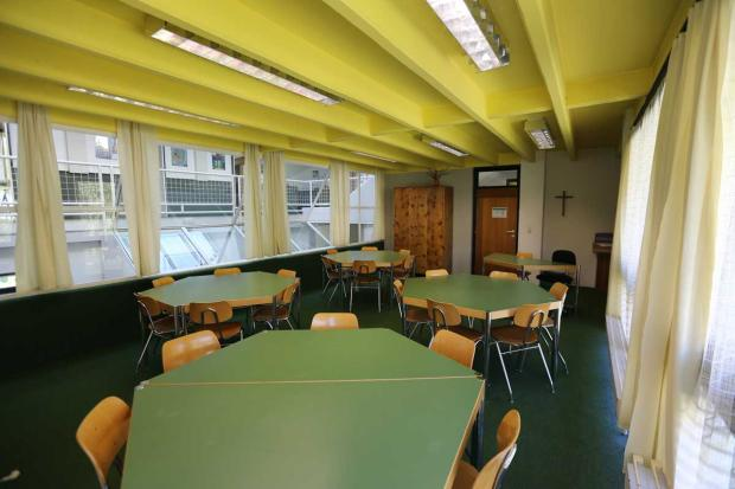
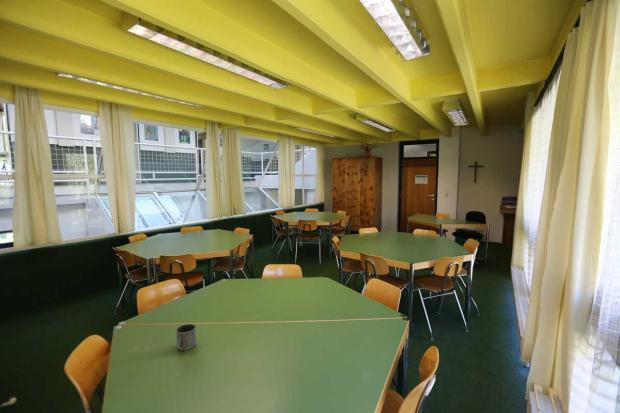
+ mug [175,323,197,351]
